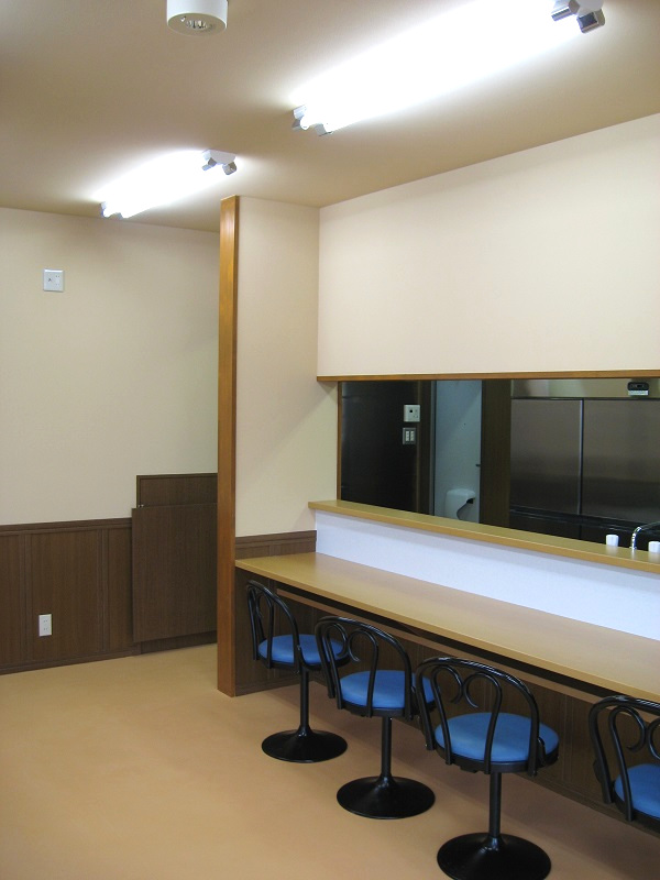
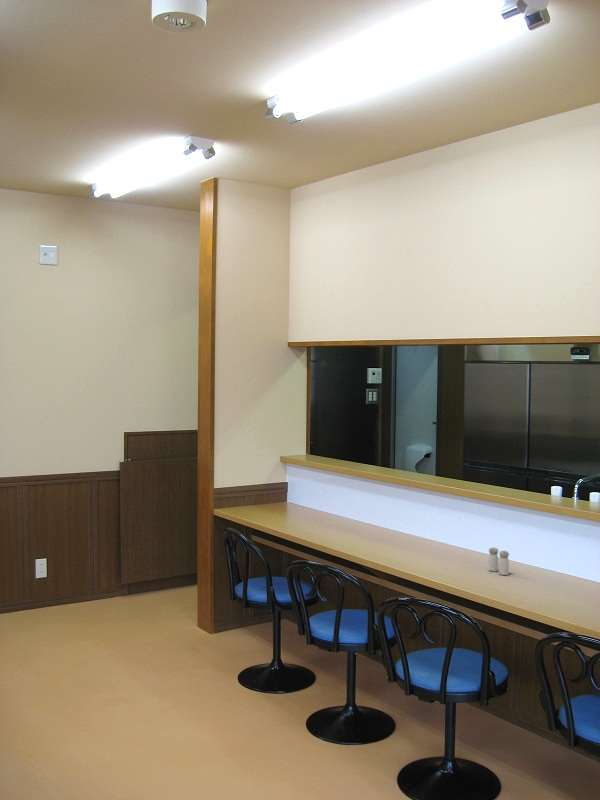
+ salt and pepper shaker [487,547,510,576]
